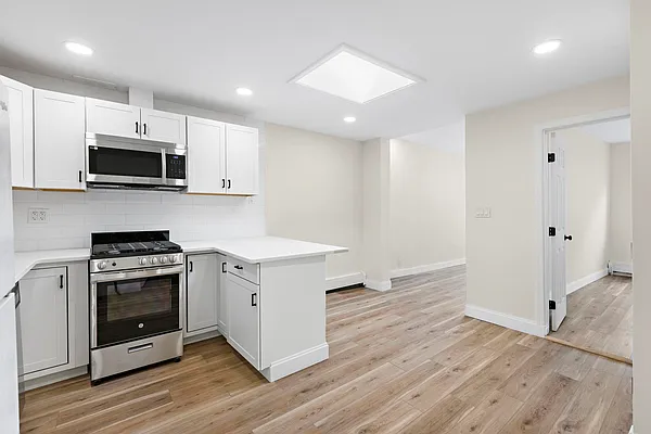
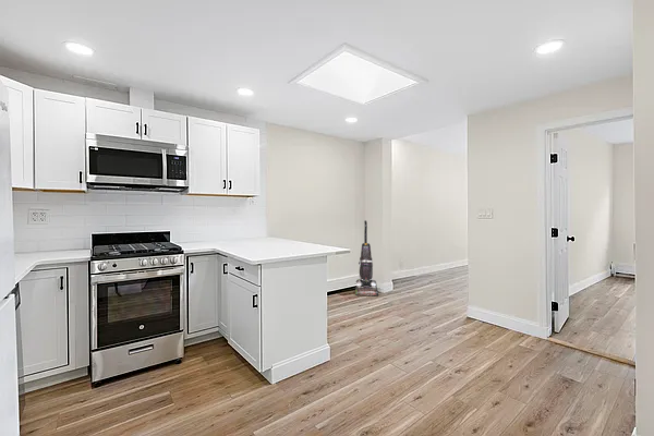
+ vacuum cleaner [354,219,379,296]
